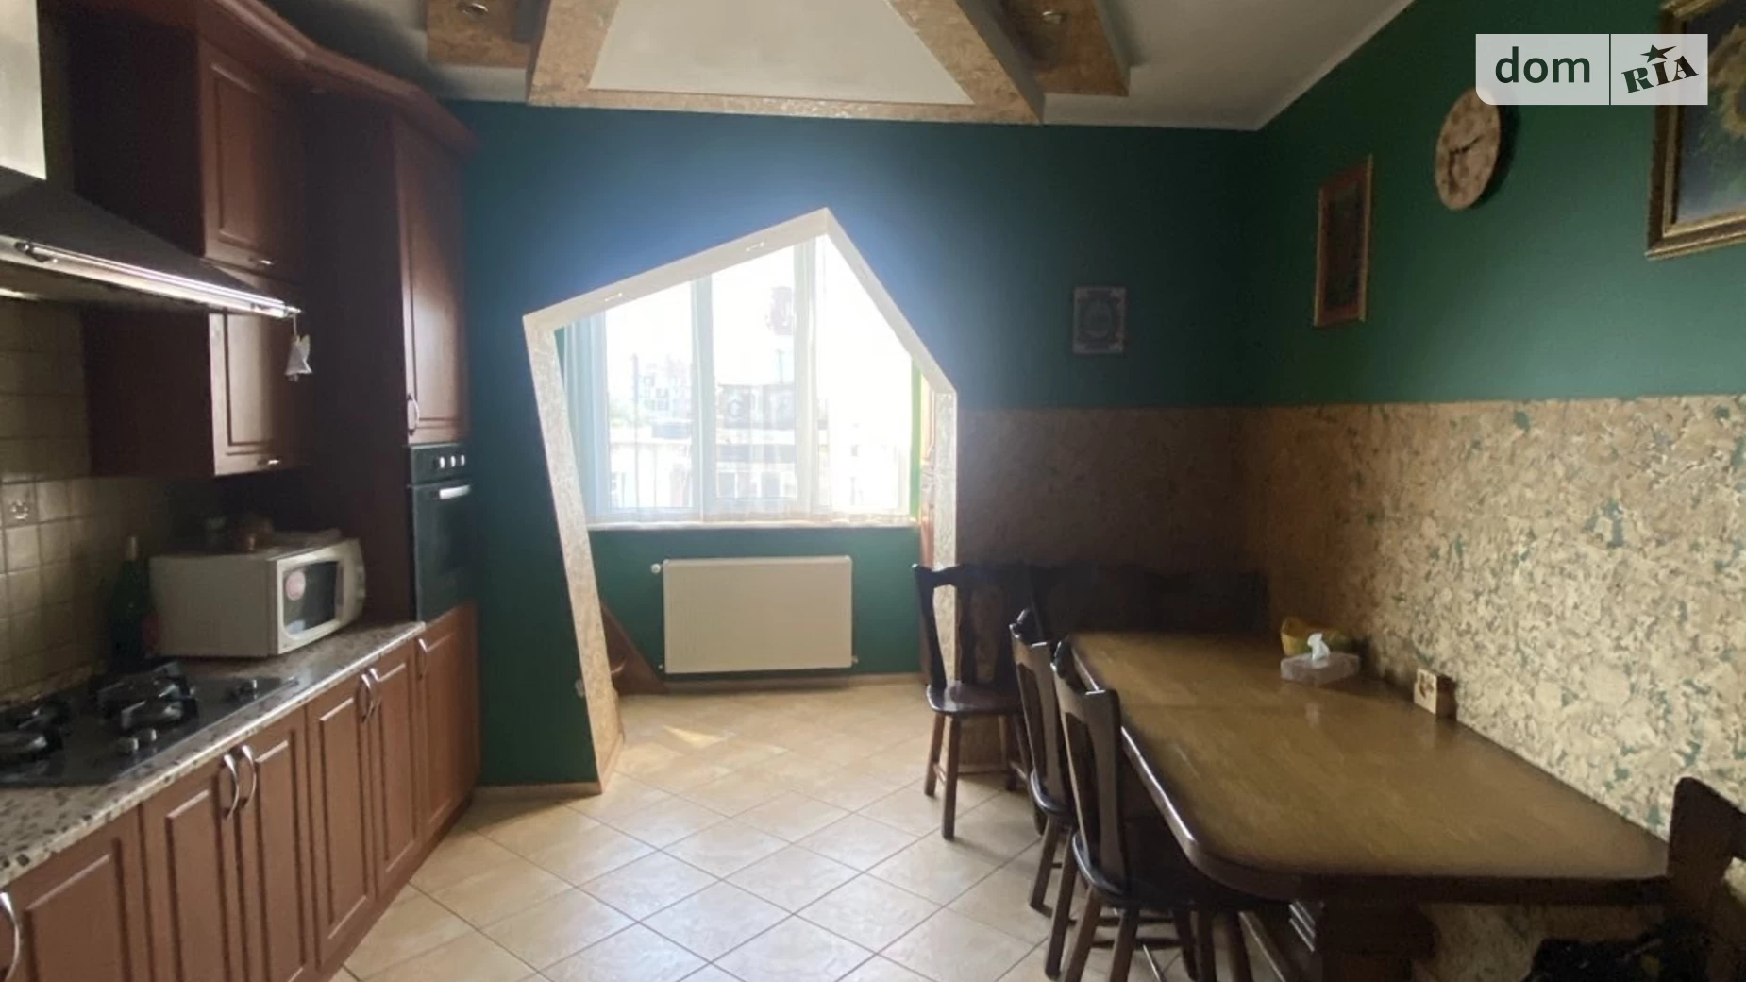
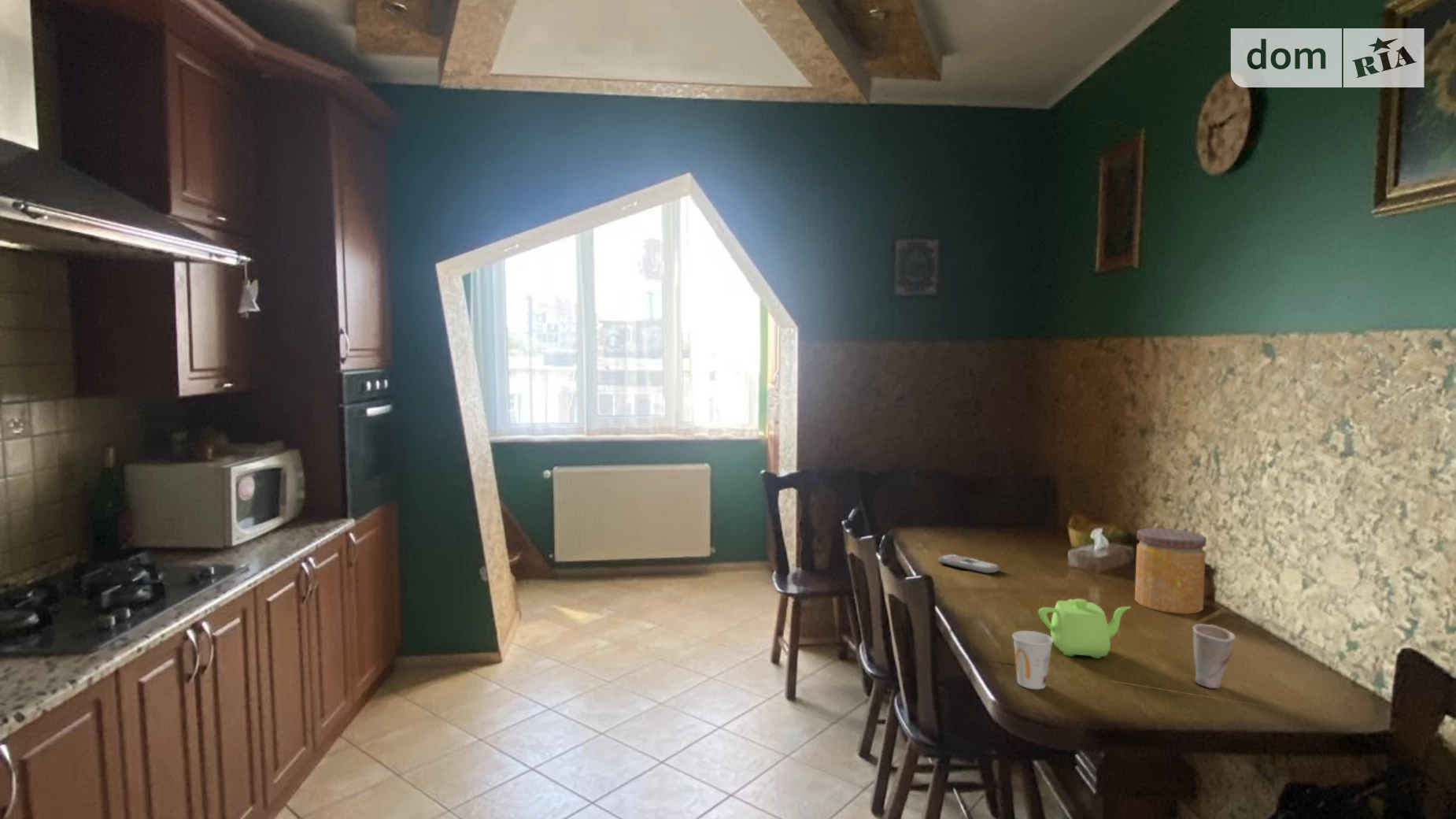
+ remote control [937,554,1000,575]
+ jar [1134,527,1207,615]
+ cup [1011,630,1054,690]
+ cup [1192,623,1236,689]
+ teapot [1037,598,1132,659]
